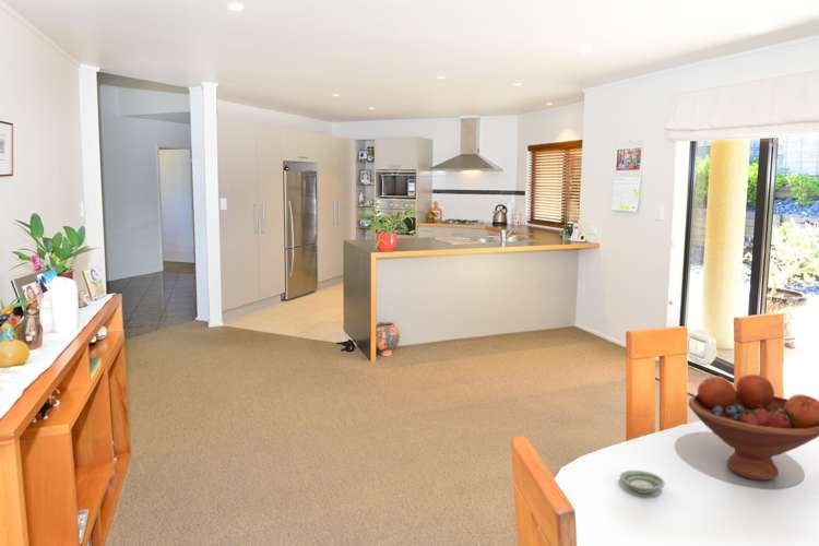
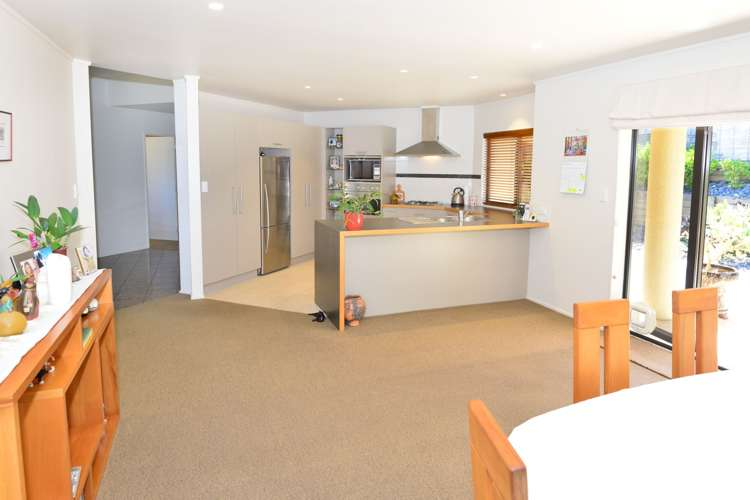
- fruit bowl [688,373,819,482]
- saucer [619,470,666,495]
